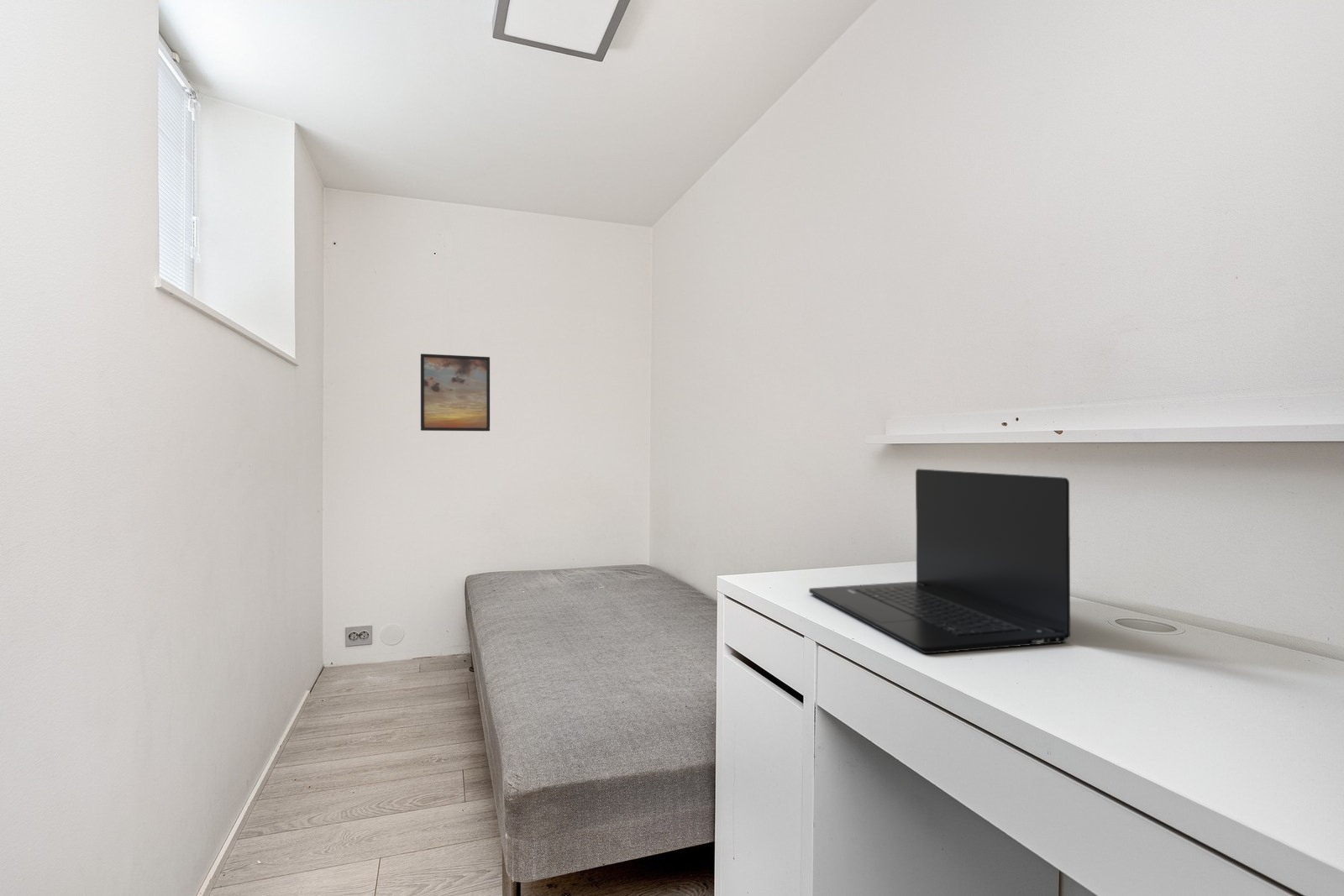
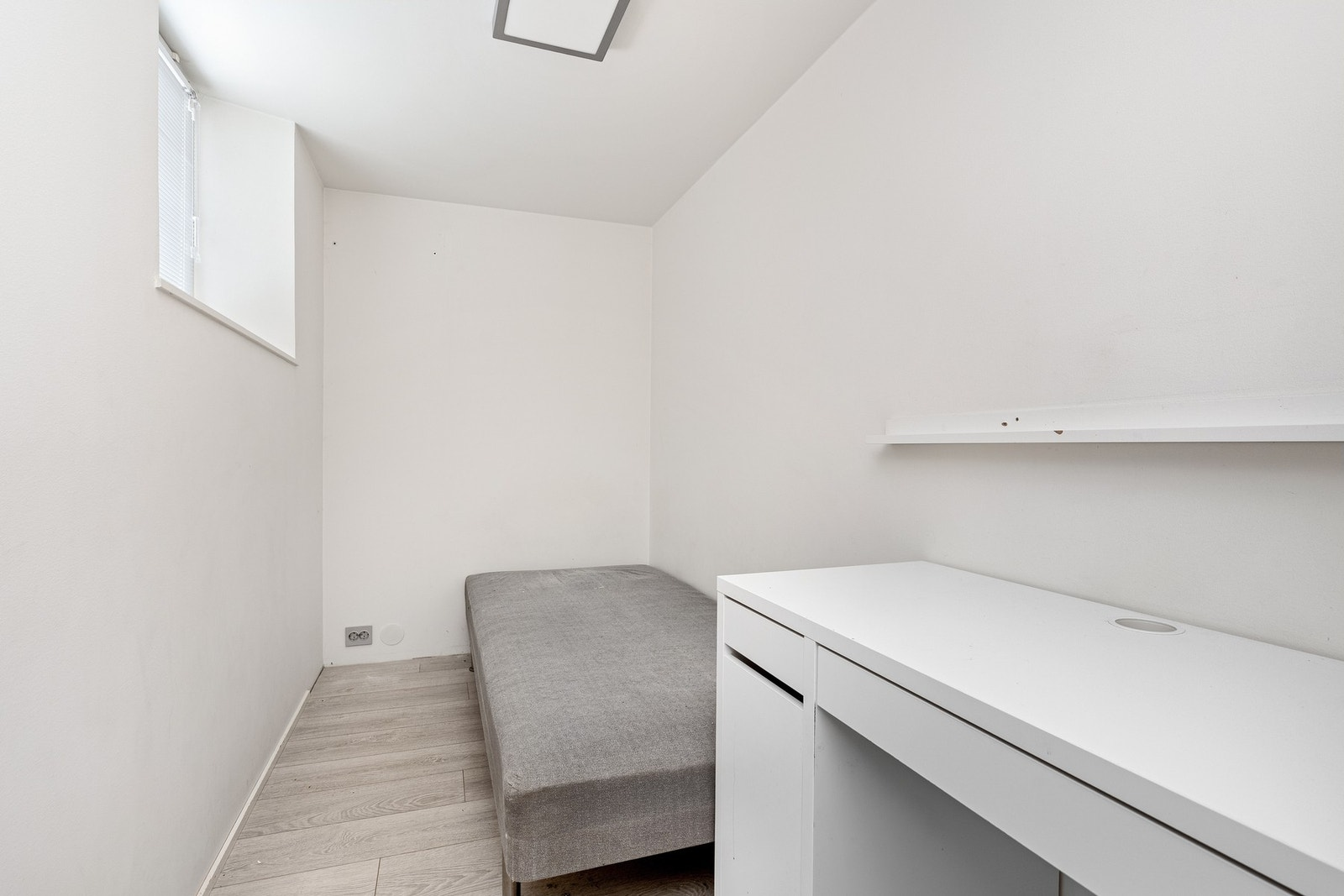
- laptop [808,468,1071,654]
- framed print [420,353,491,432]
